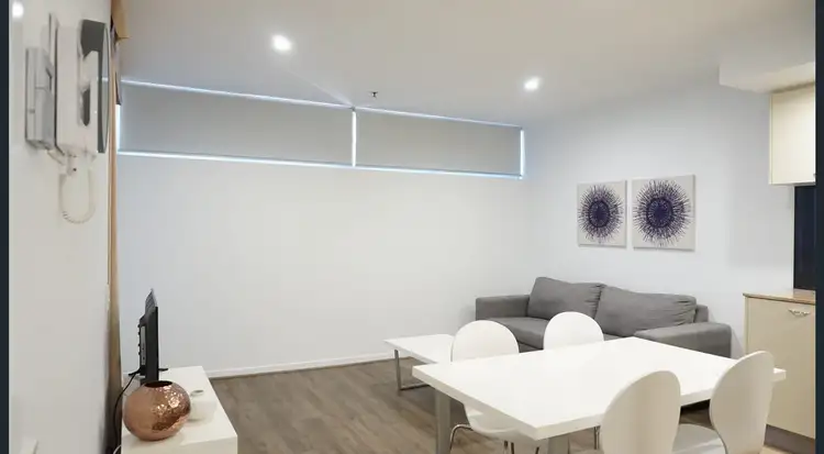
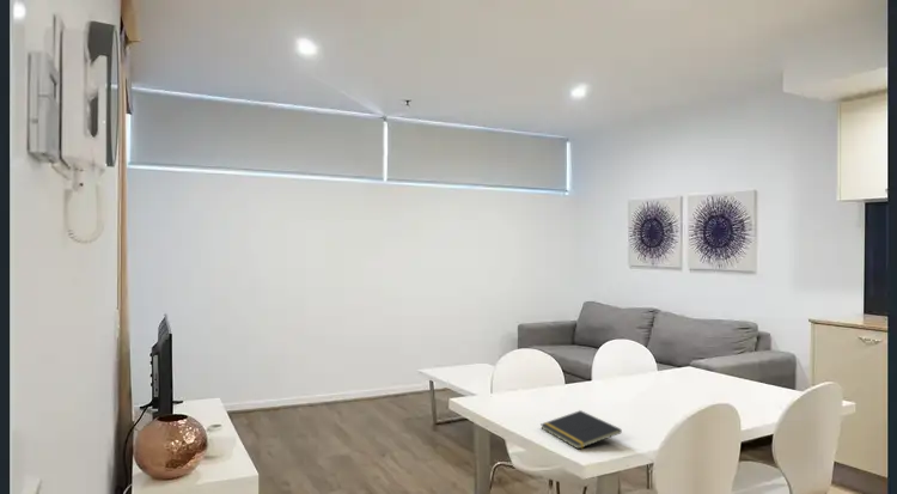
+ notepad [539,409,623,450]
